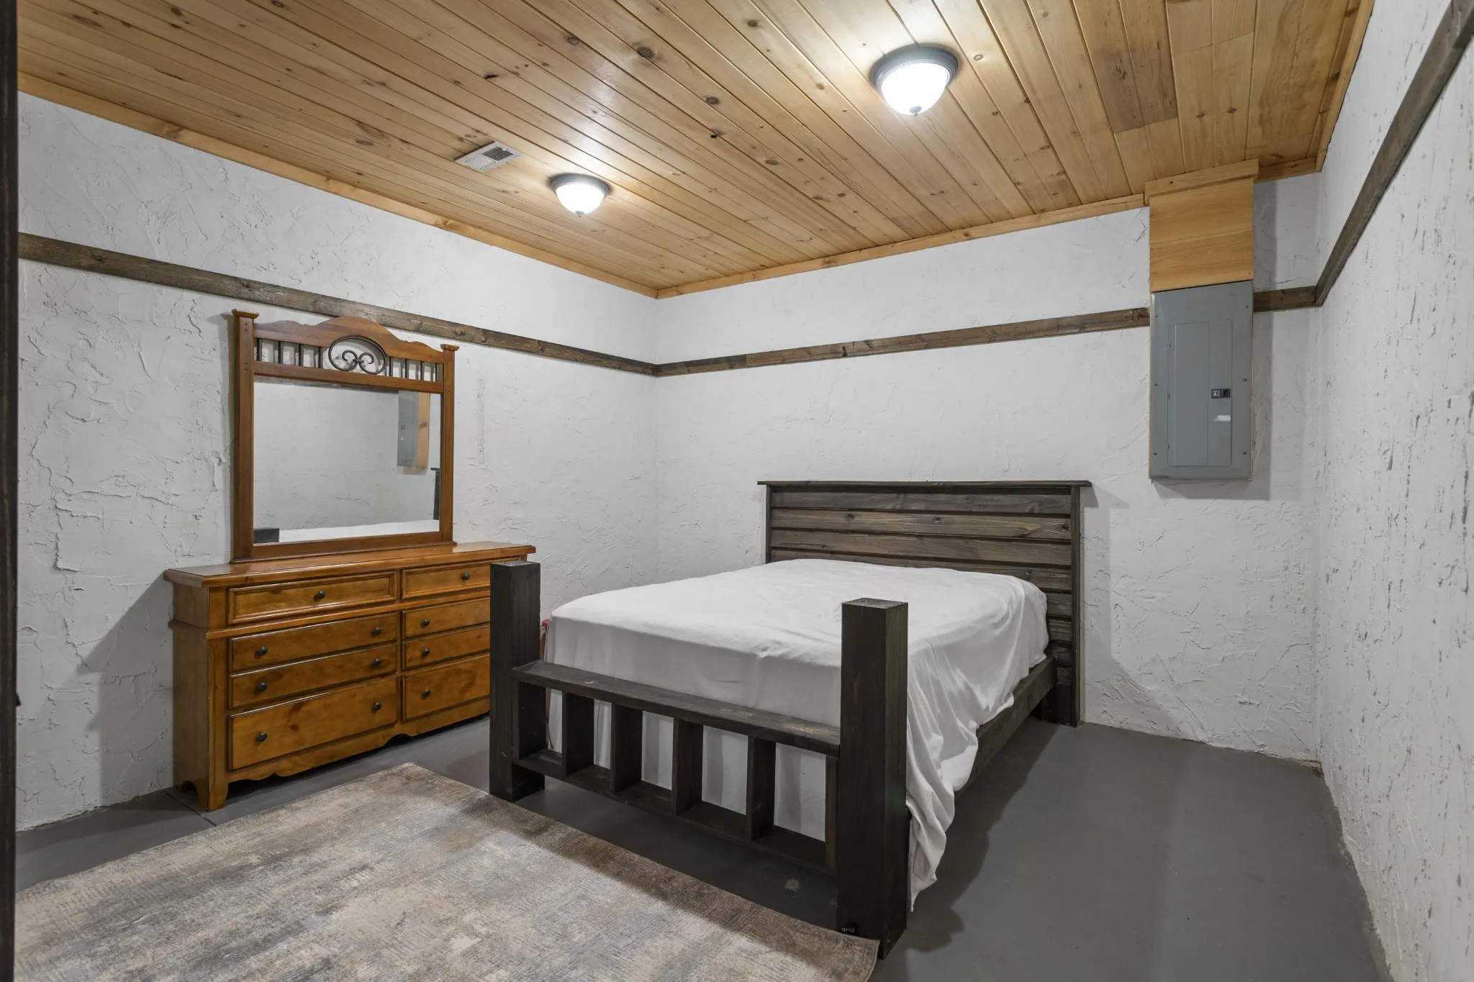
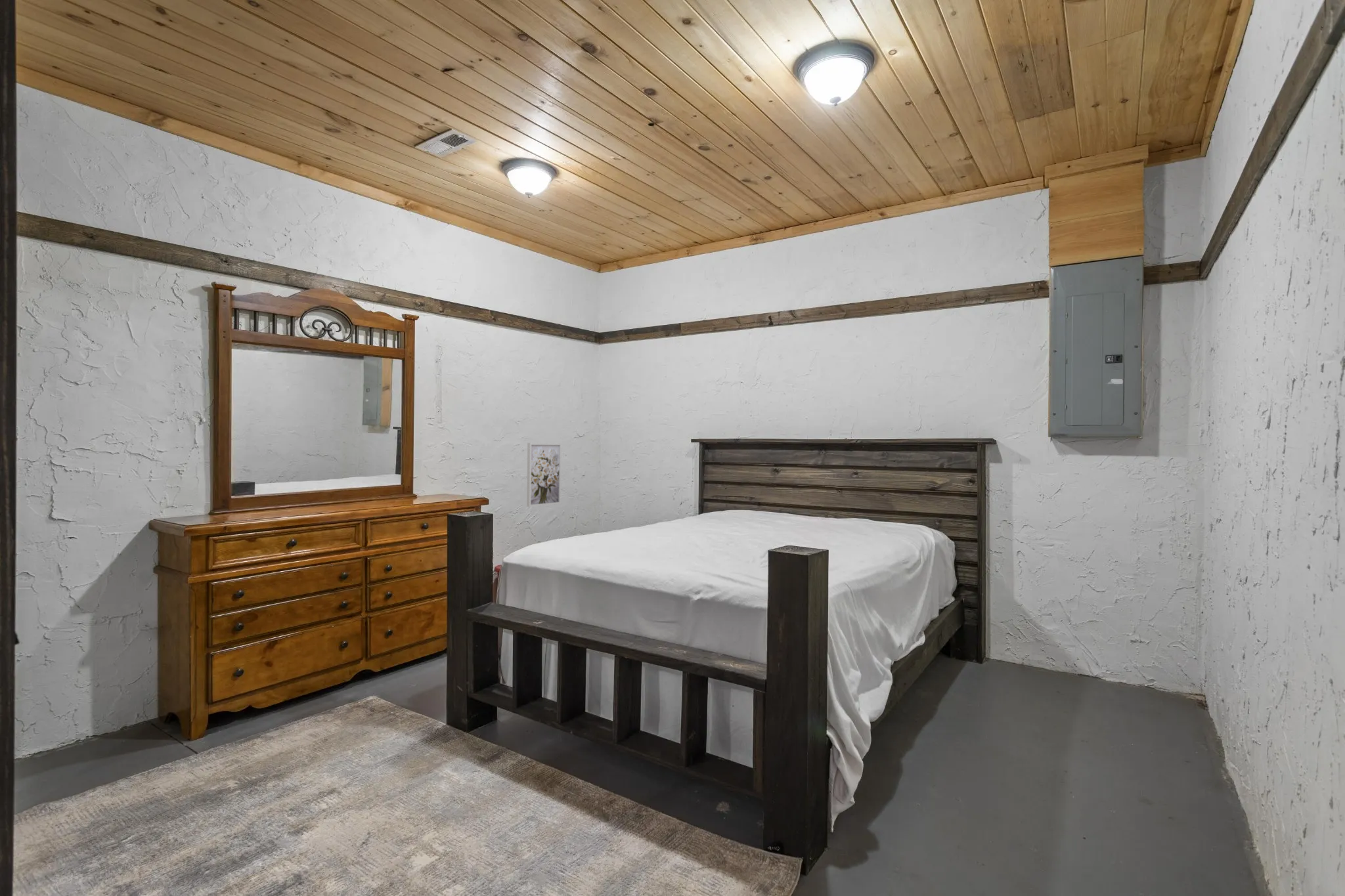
+ wall art [526,442,562,507]
